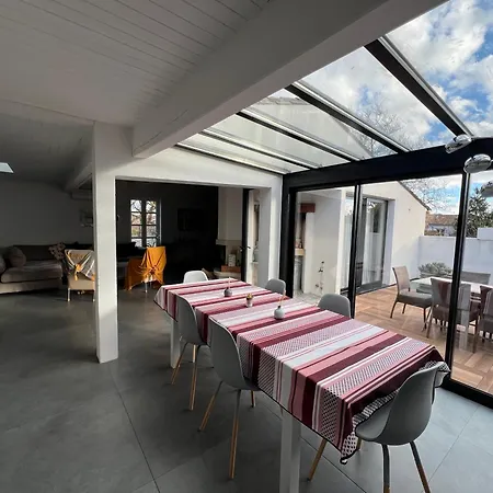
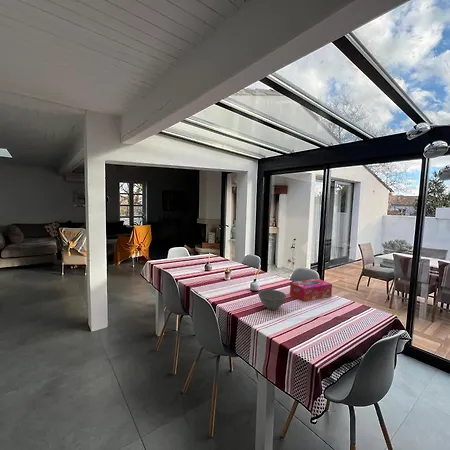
+ bowl [257,289,287,311]
+ tissue box [289,278,333,302]
